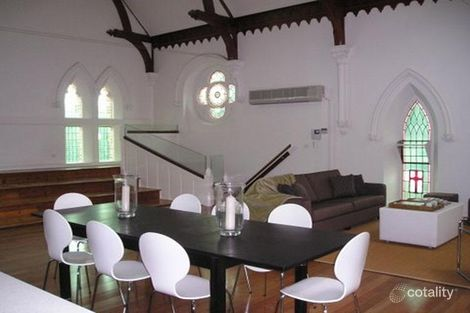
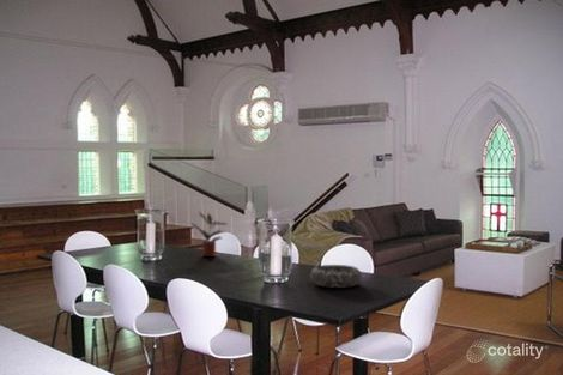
+ decorative bowl [309,264,363,289]
+ potted plant [189,210,228,258]
